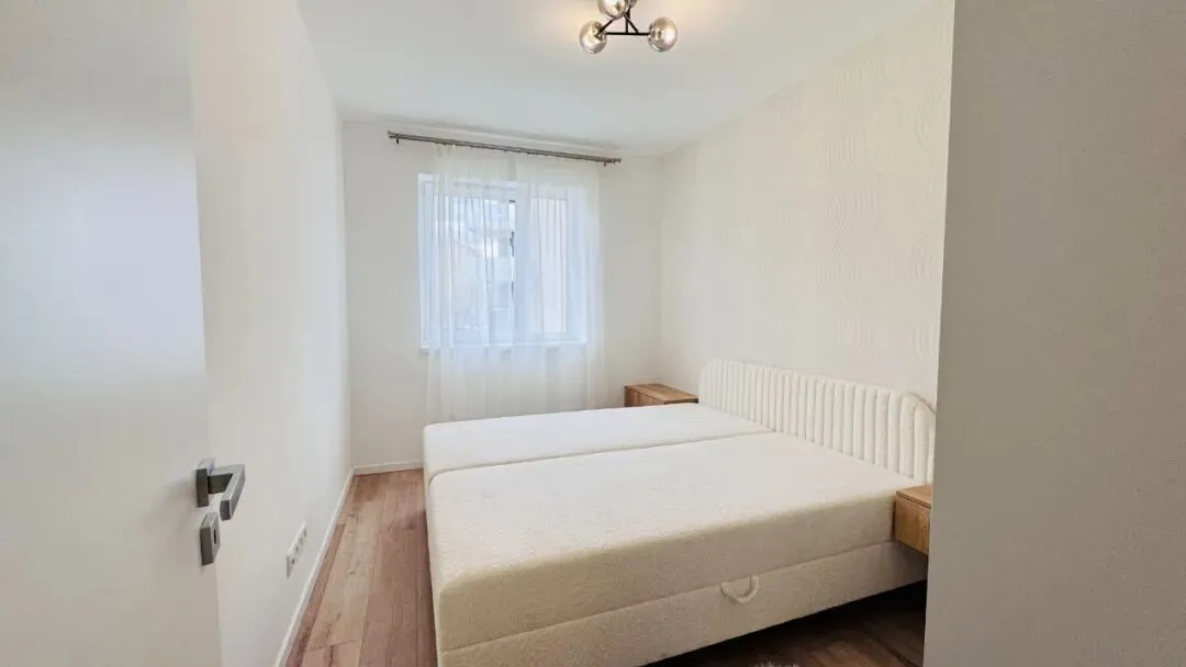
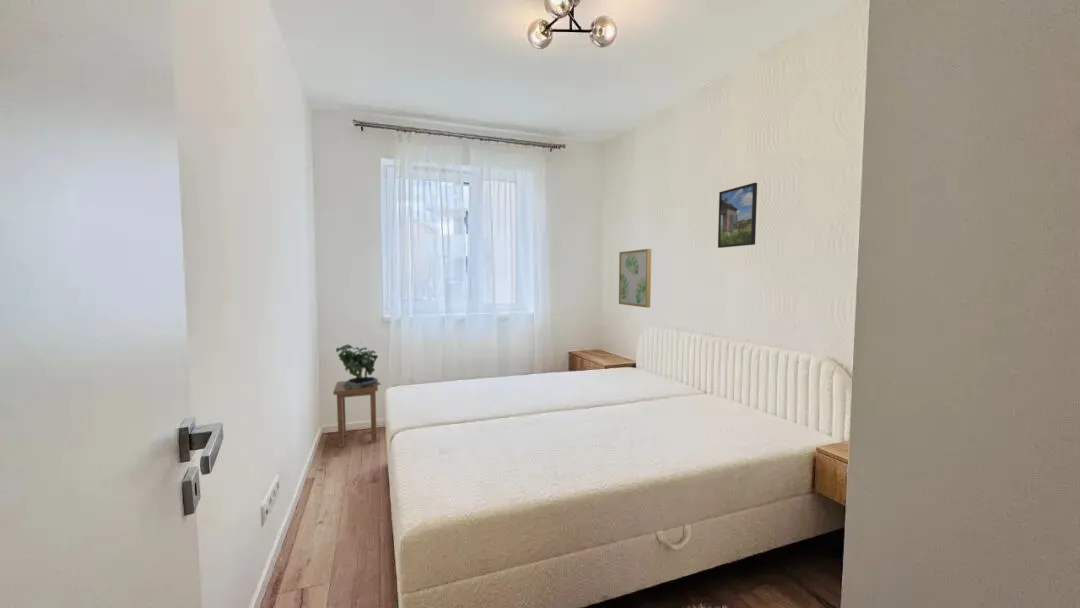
+ stool [332,379,379,448]
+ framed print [717,182,758,249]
+ wall art [618,248,652,309]
+ potted plant [335,341,382,388]
